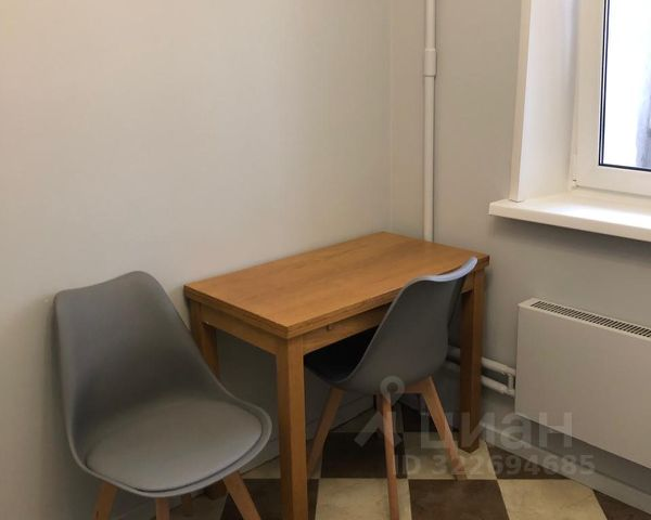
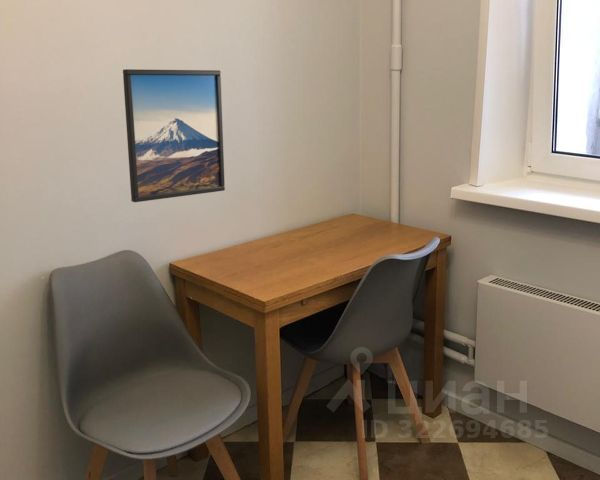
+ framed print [122,68,226,203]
